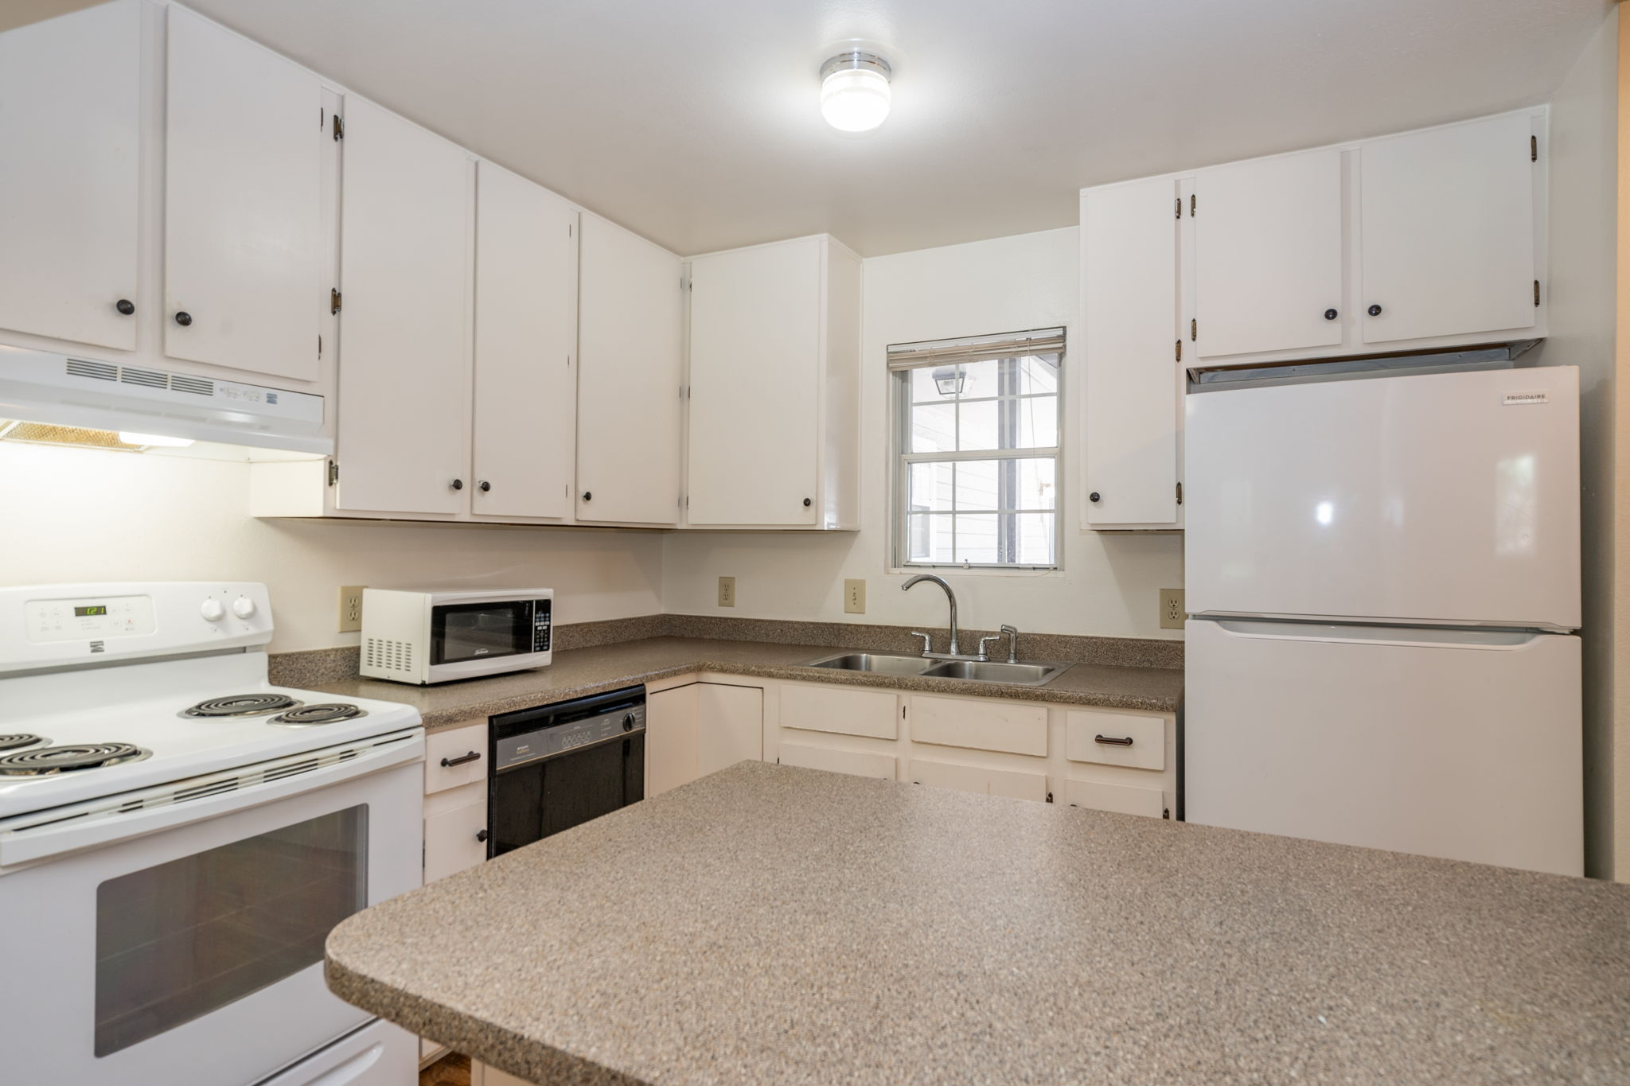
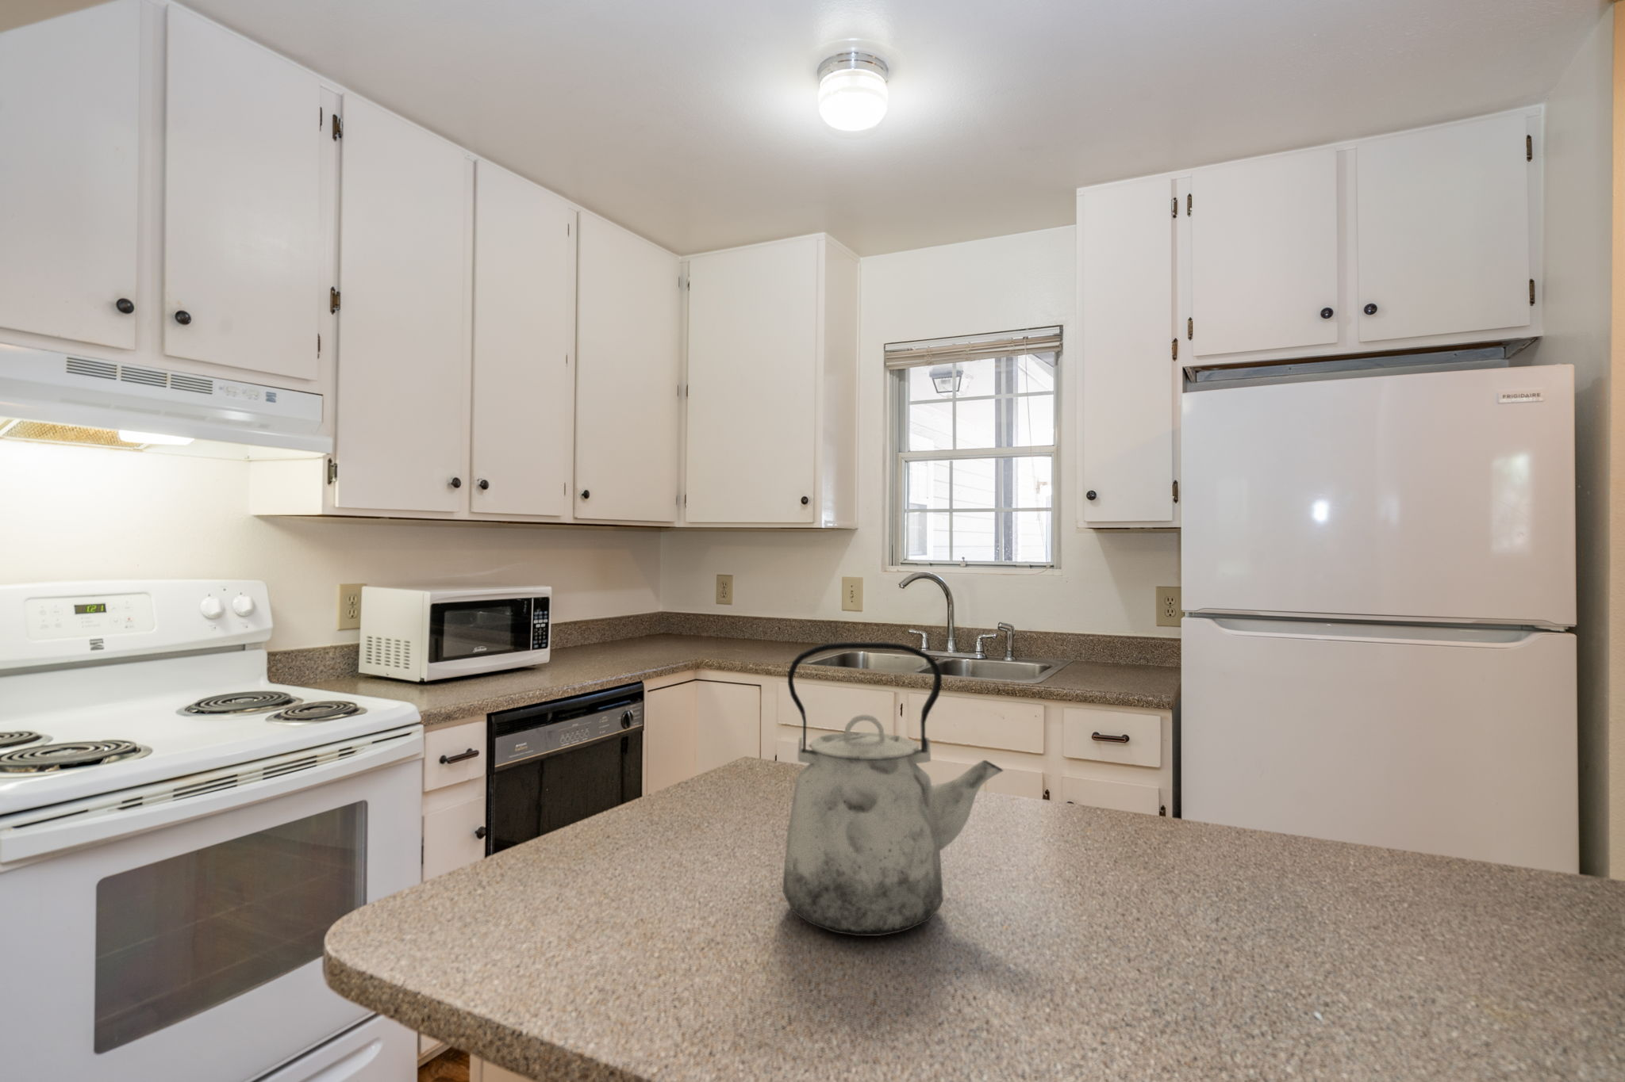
+ kettle [782,641,1004,937]
